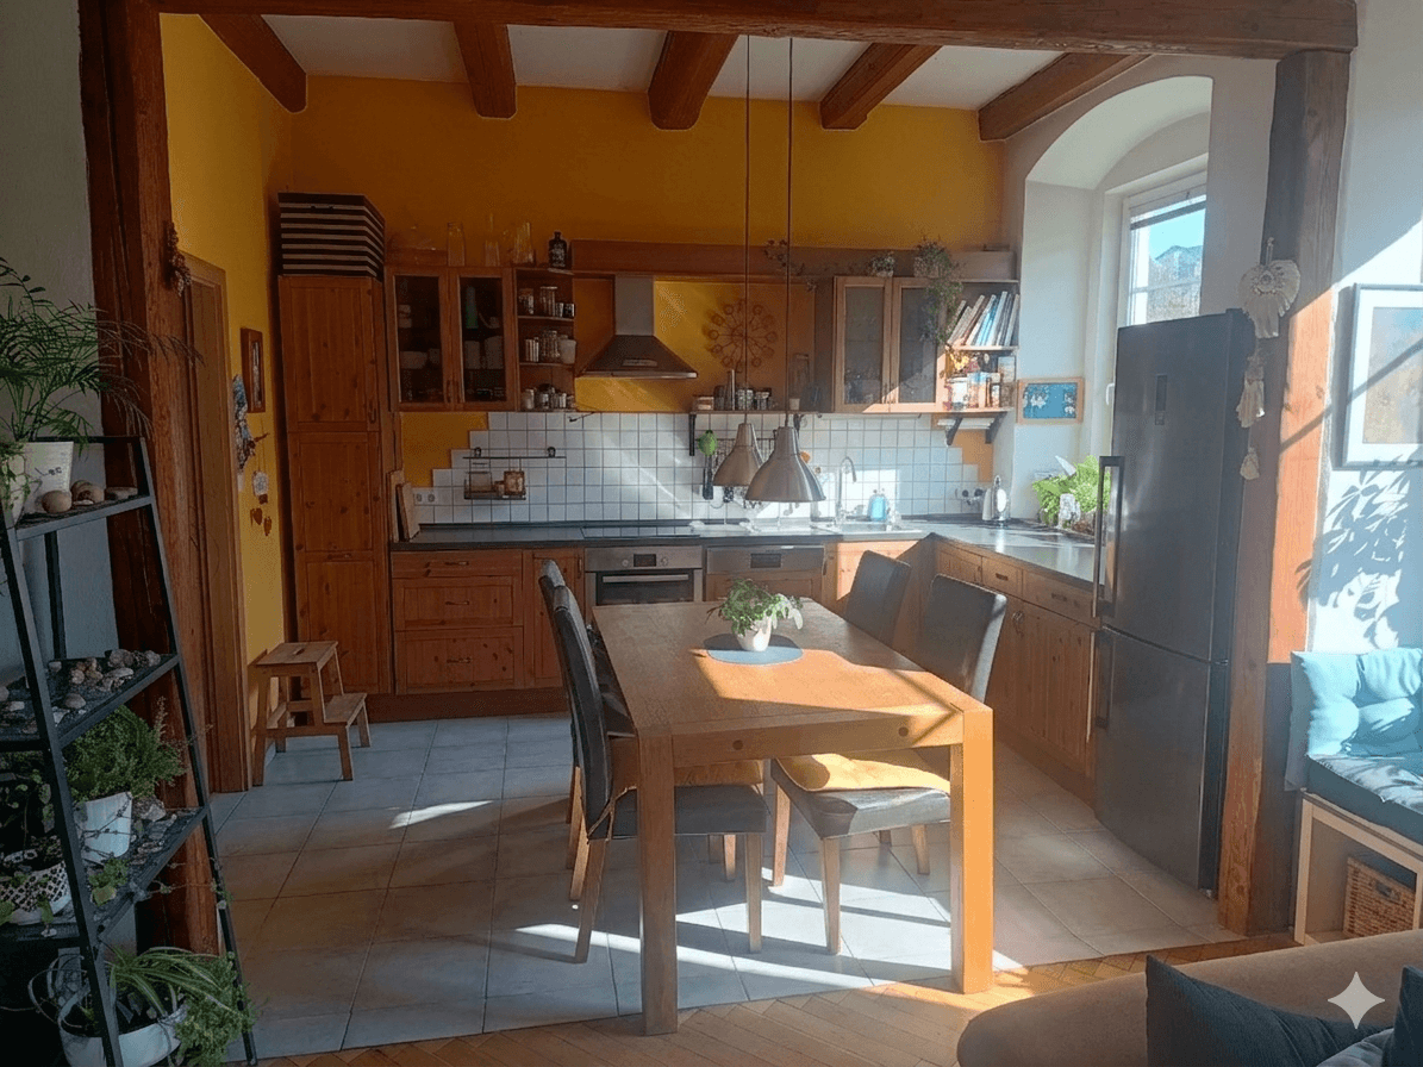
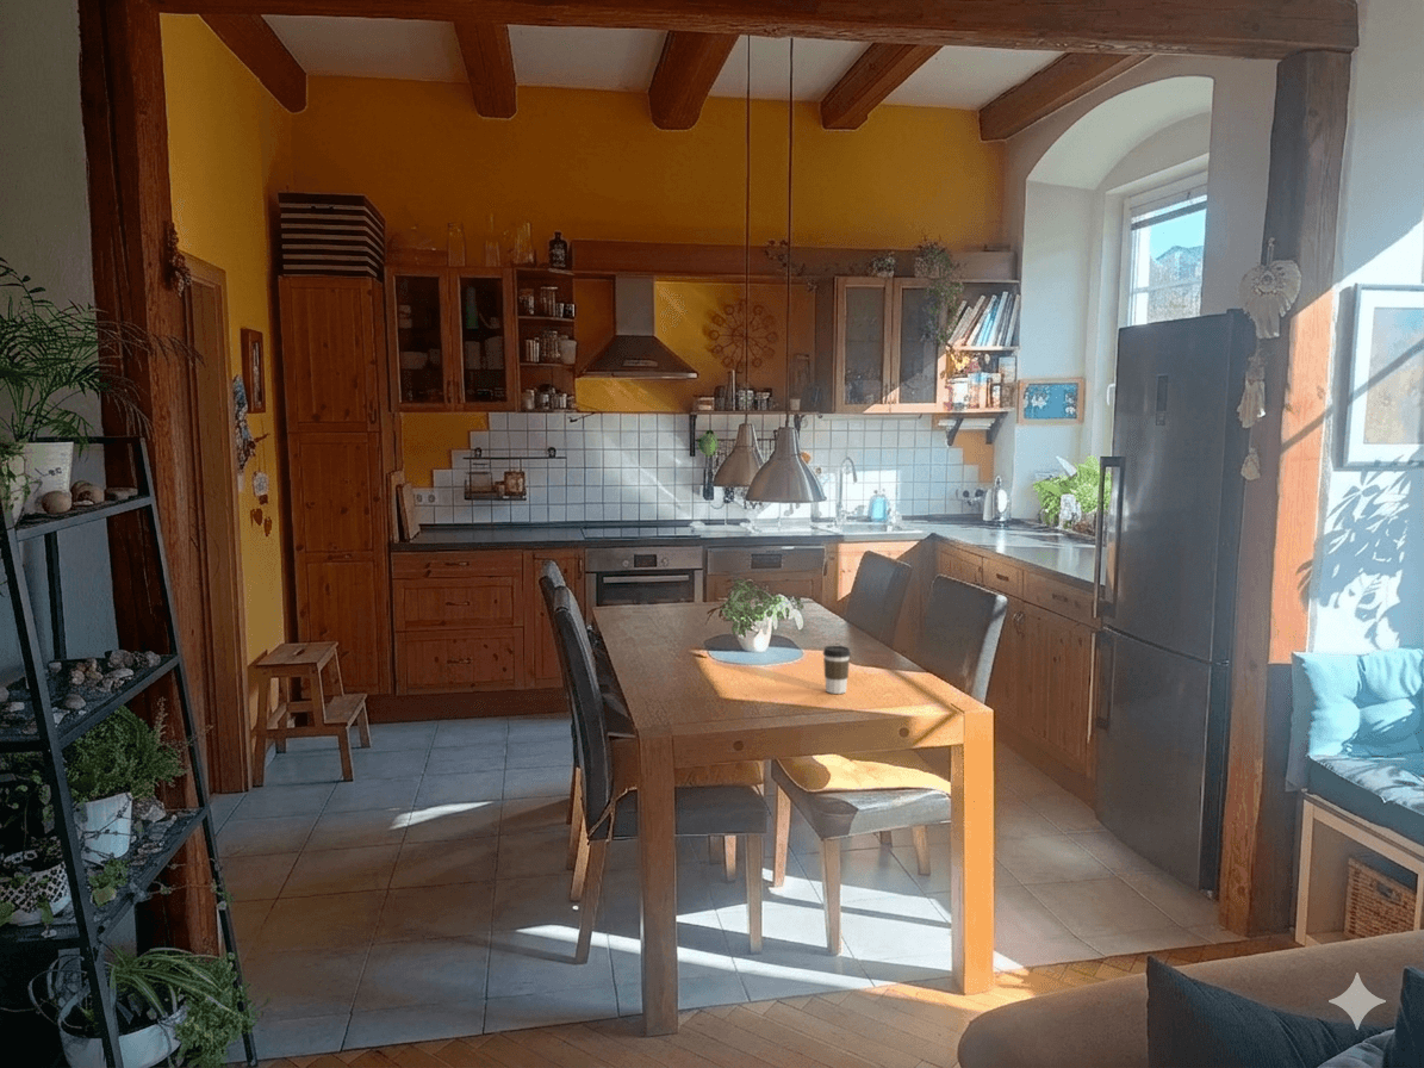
+ coffee cup [822,645,852,695]
